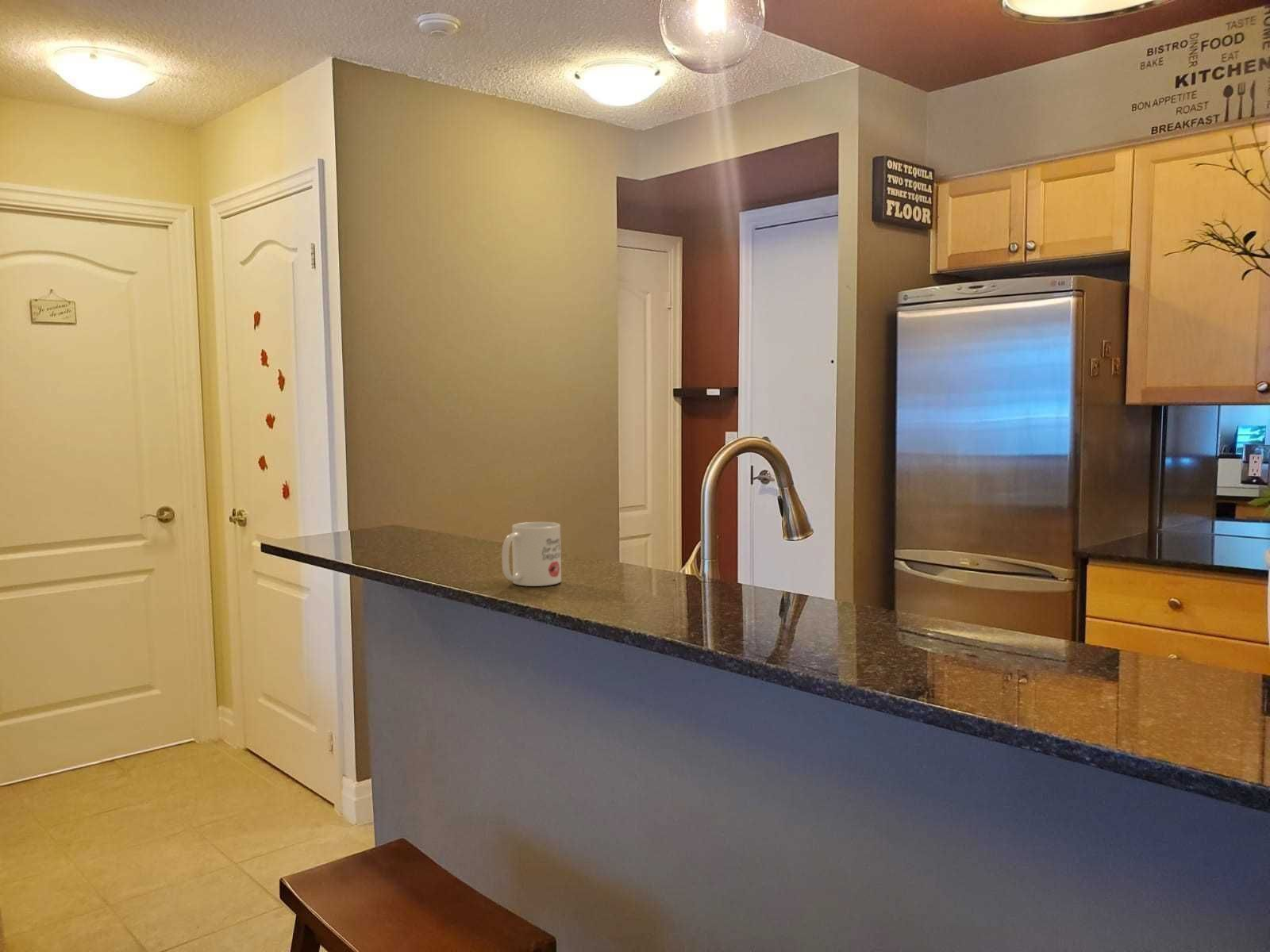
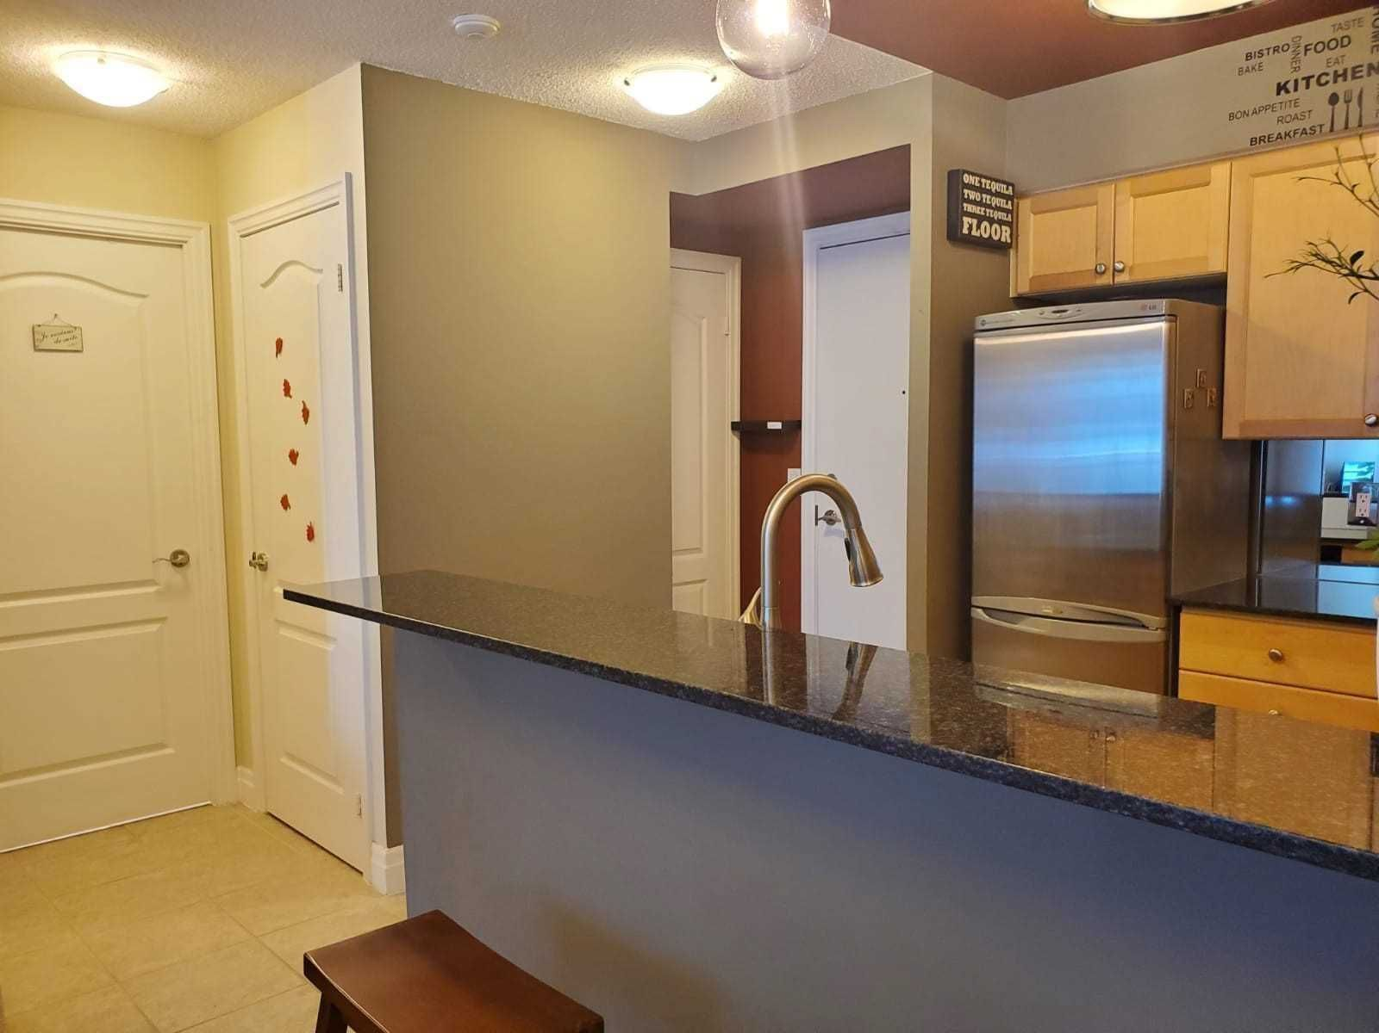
- mug [501,521,562,587]
